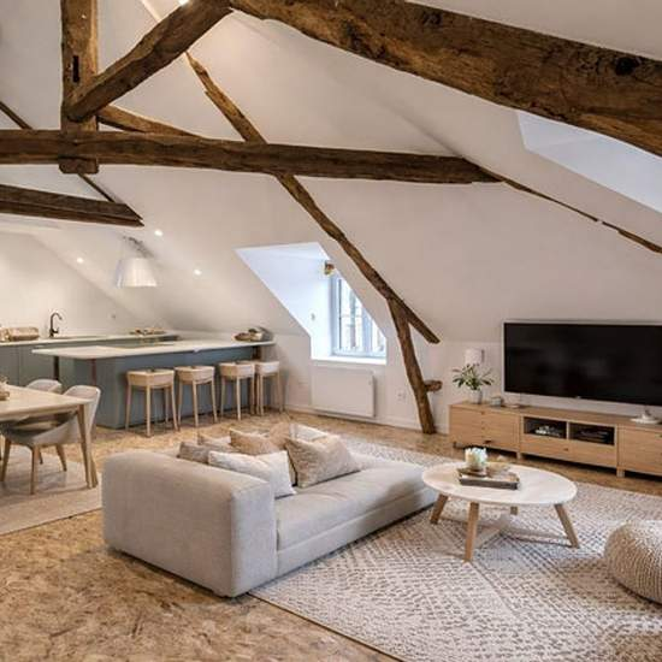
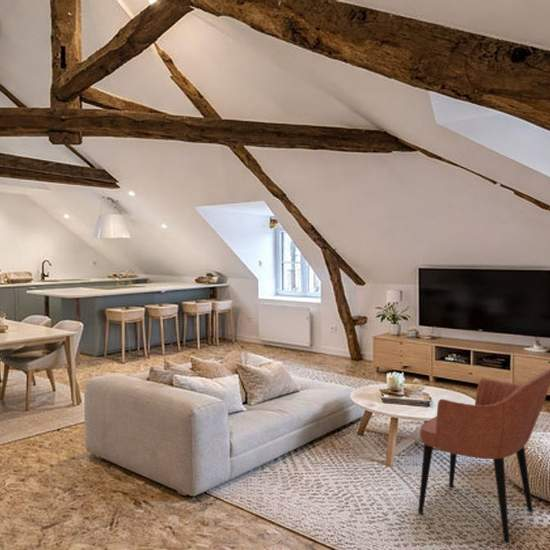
+ armchair [417,368,550,544]
